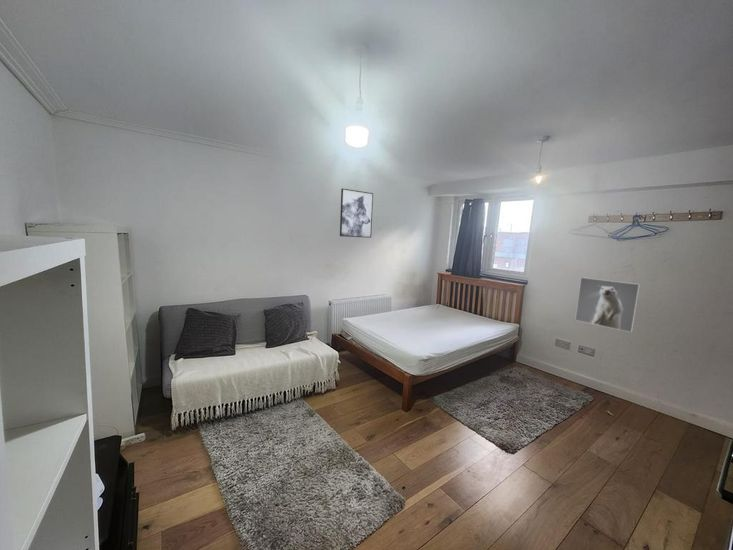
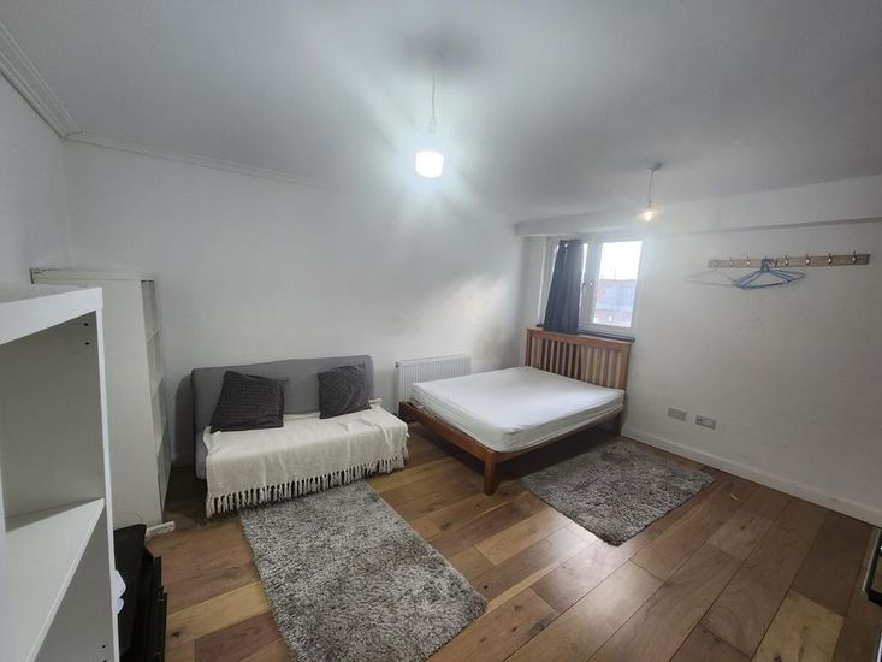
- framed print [574,276,641,333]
- wall art [339,187,374,239]
